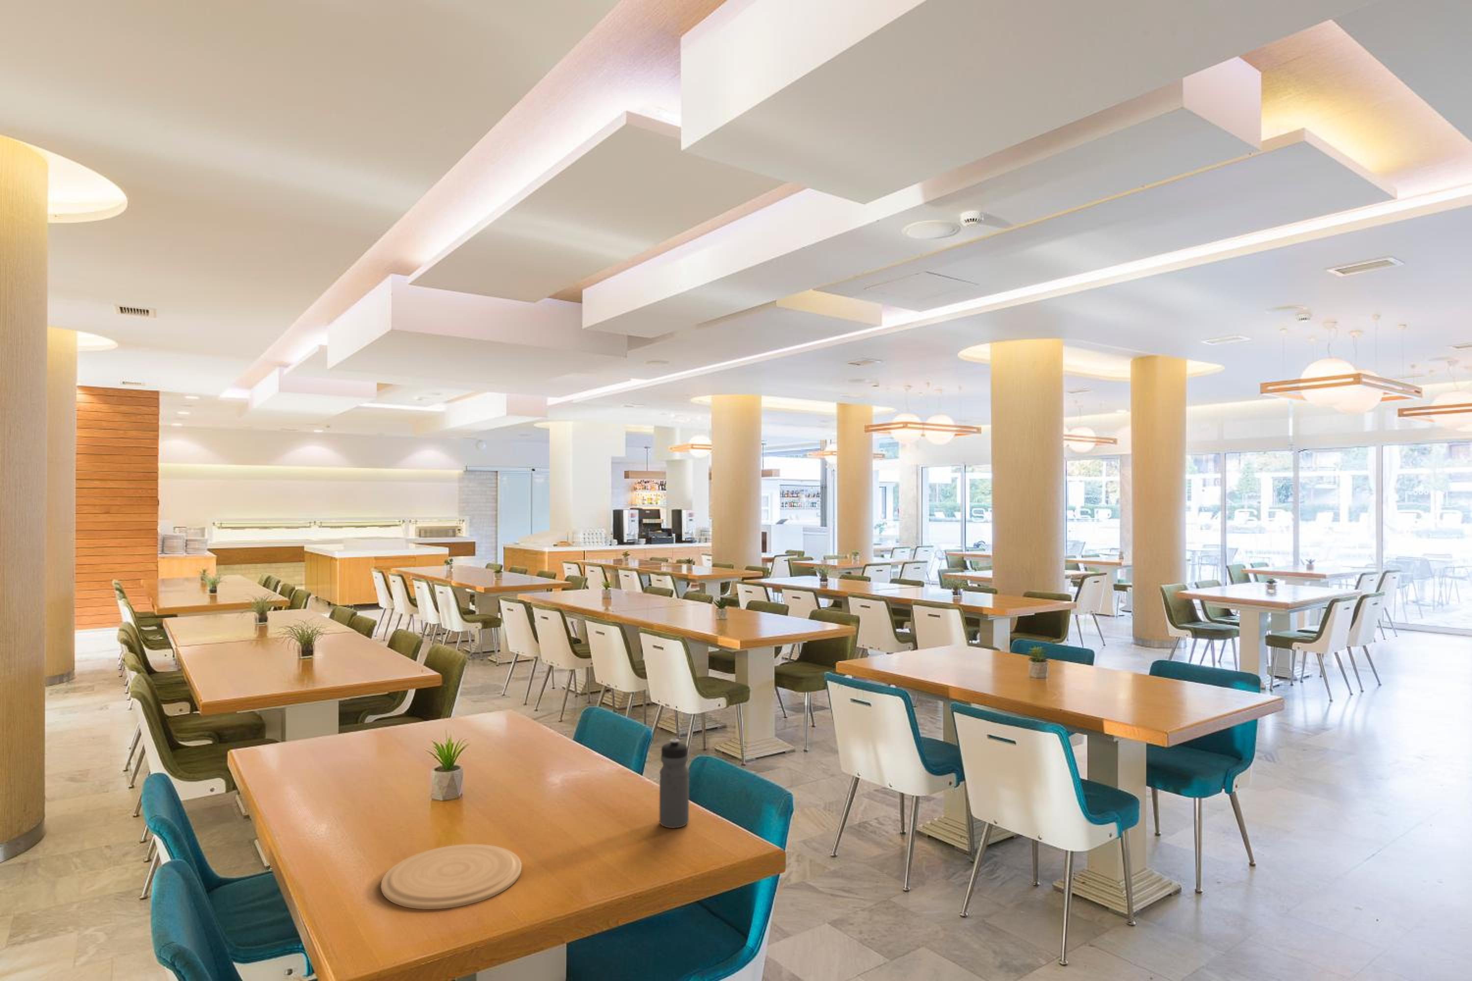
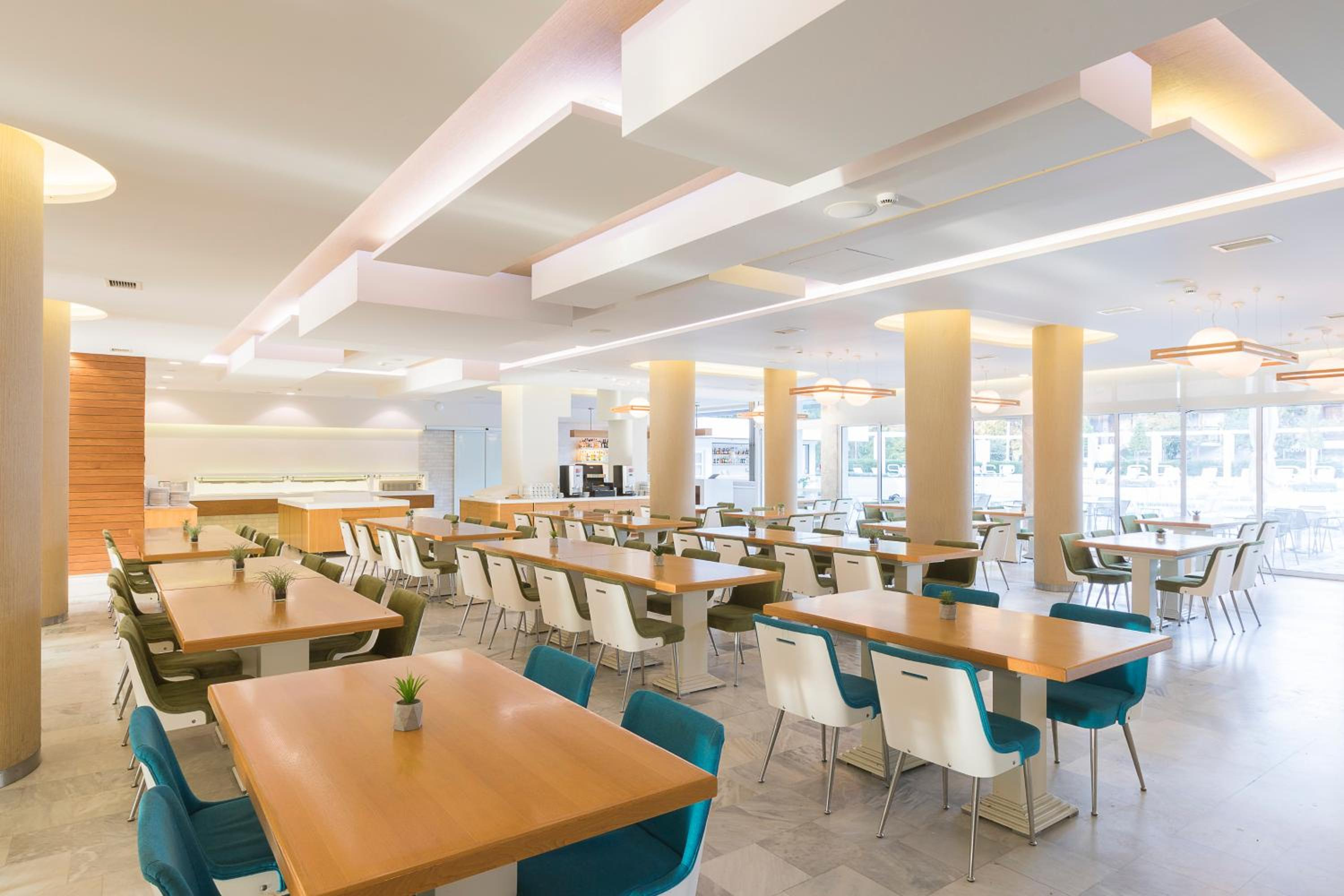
- water bottle [659,738,690,829]
- plate [380,844,522,910]
